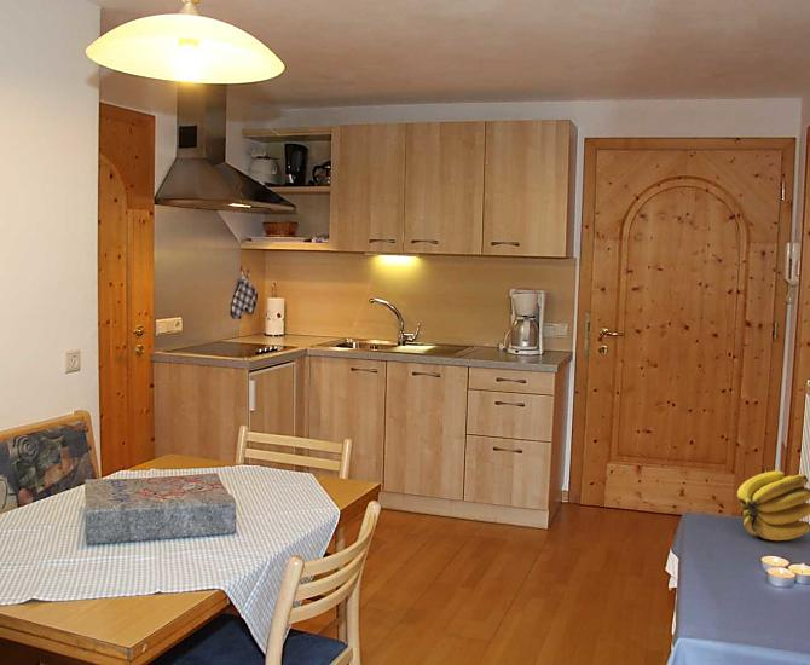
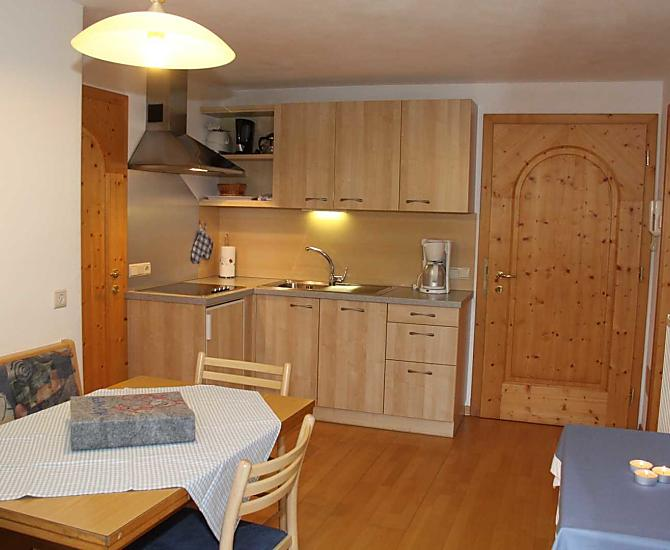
- banana [736,469,810,542]
